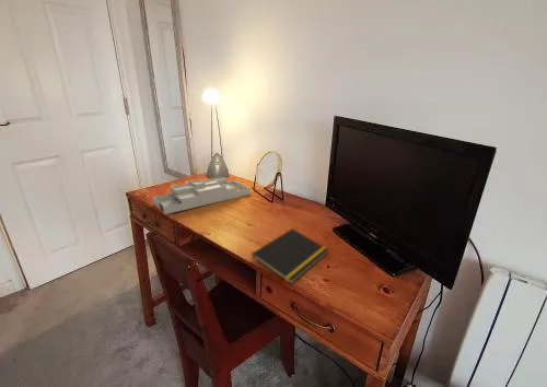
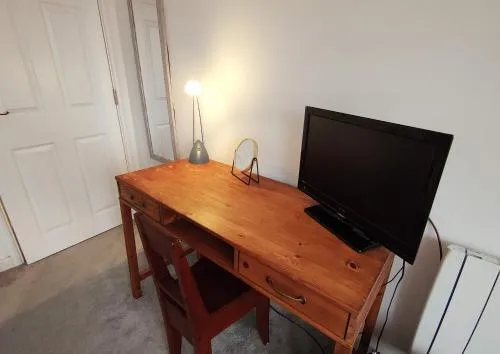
- desk organizer [152,176,251,215]
- notepad [249,227,330,285]
